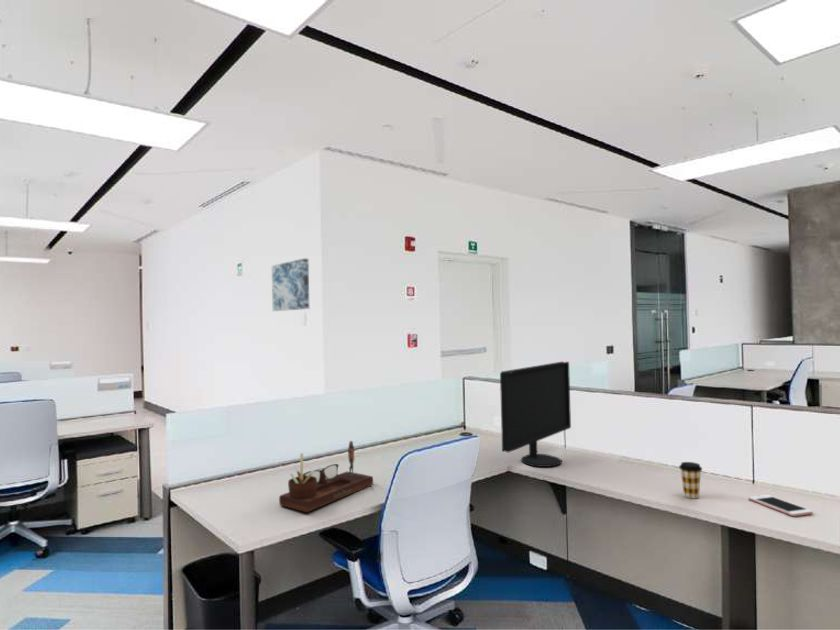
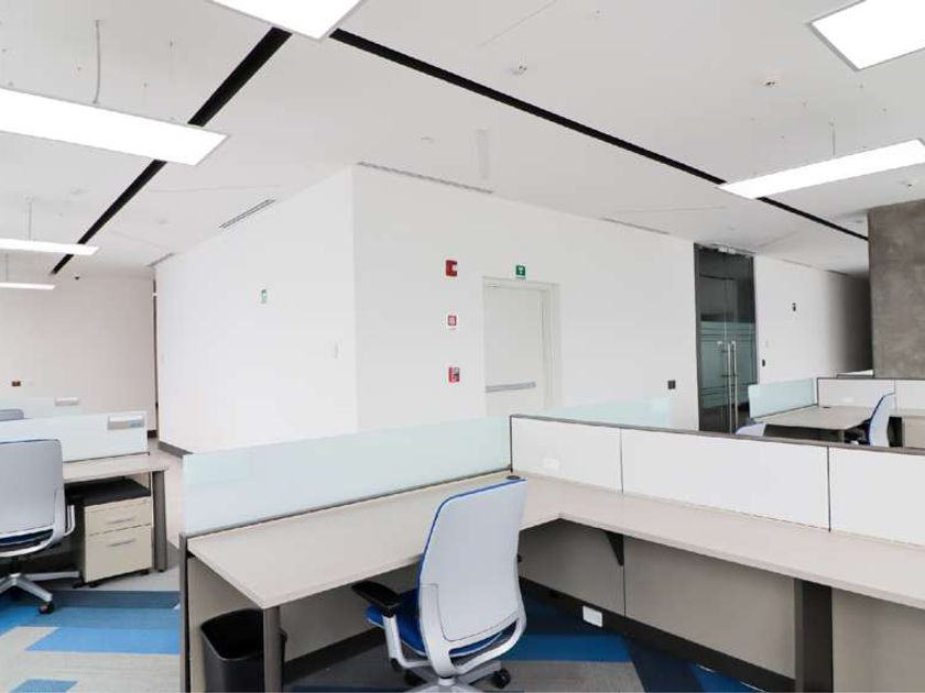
- wall art [271,257,310,312]
- desk organizer [278,440,374,513]
- coffee cup [678,461,703,499]
- cell phone [748,494,814,517]
- computer monitor [499,360,572,468]
